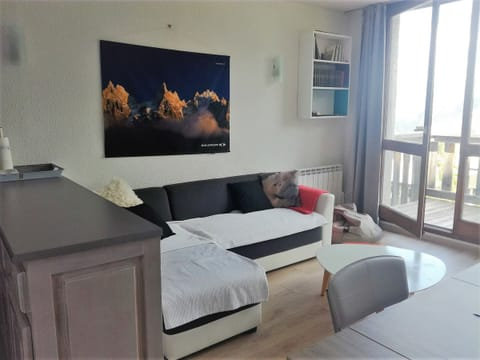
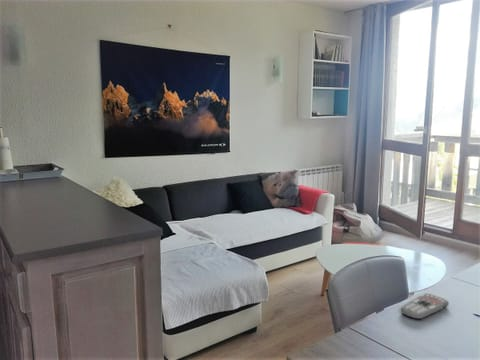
+ remote control [400,292,450,320]
